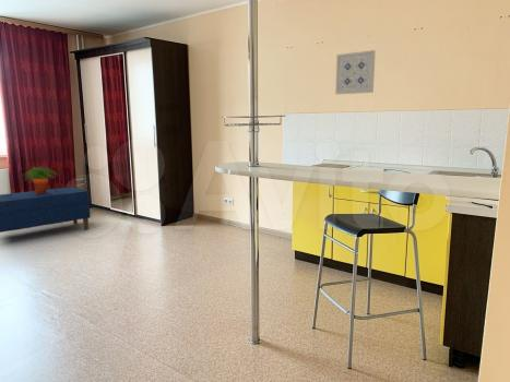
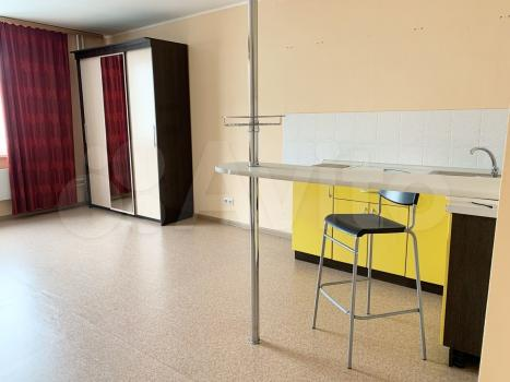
- wall art [334,49,377,95]
- potted plant [23,166,59,194]
- bench [0,186,92,234]
